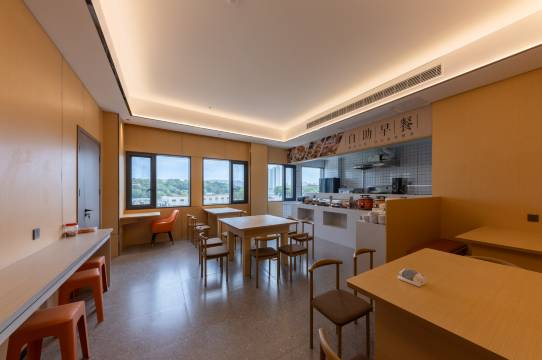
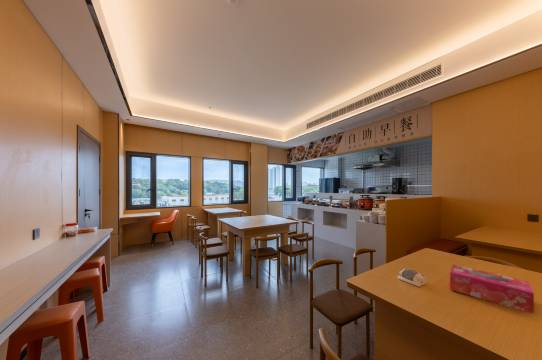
+ tissue box [449,263,535,315]
